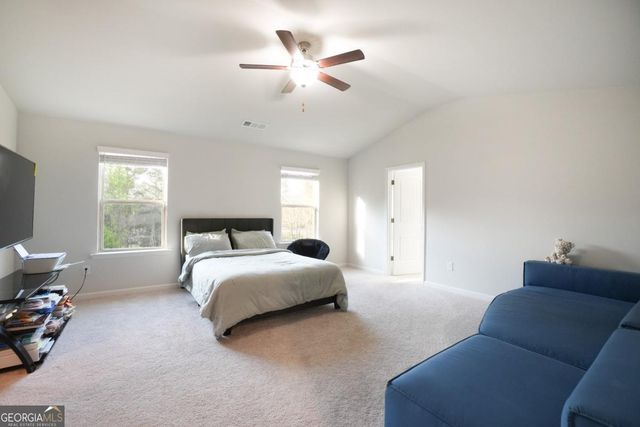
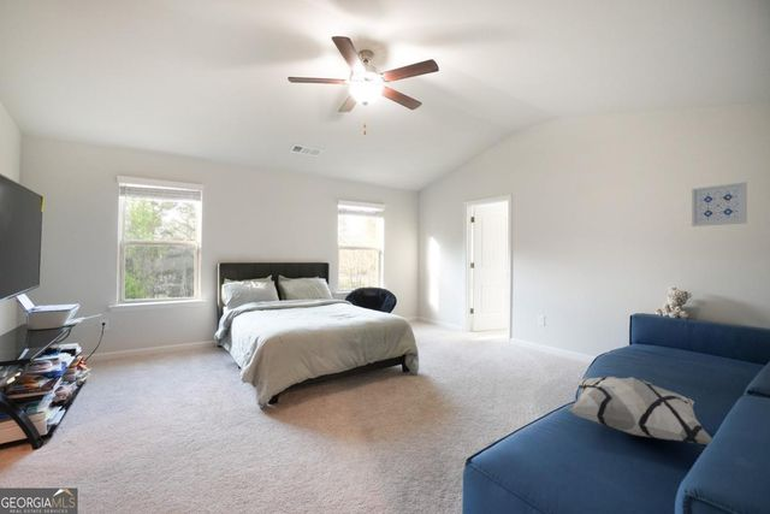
+ wall art [691,181,748,228]
+ decorative pillow [567,376,713,445]
